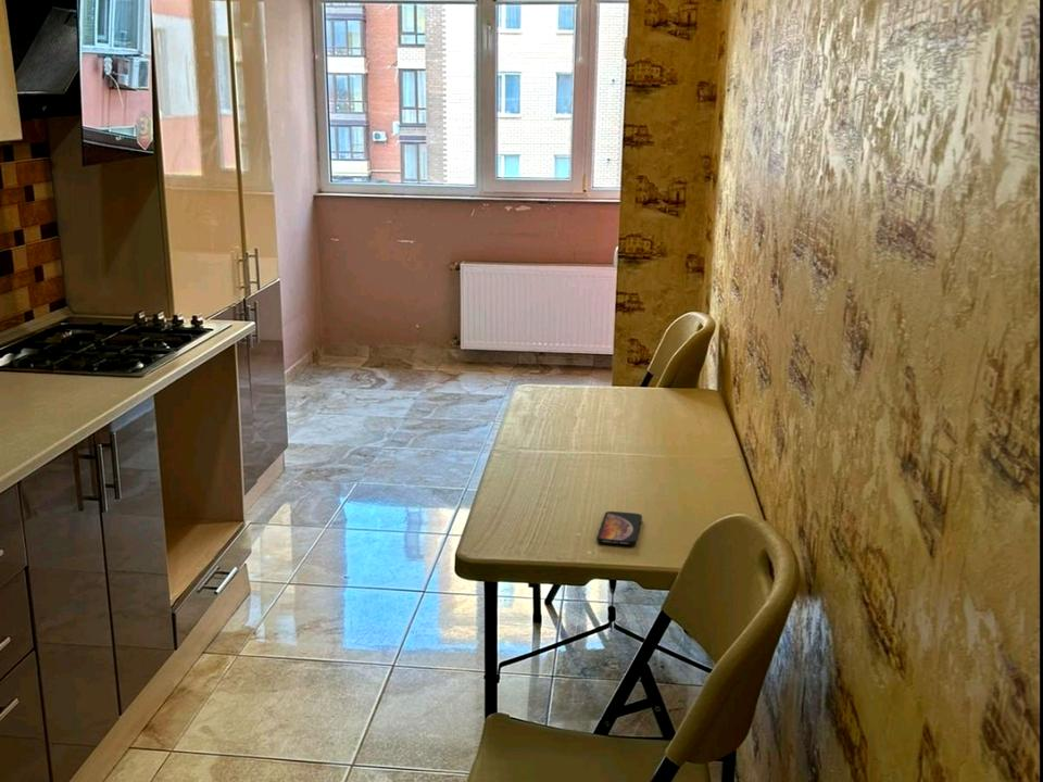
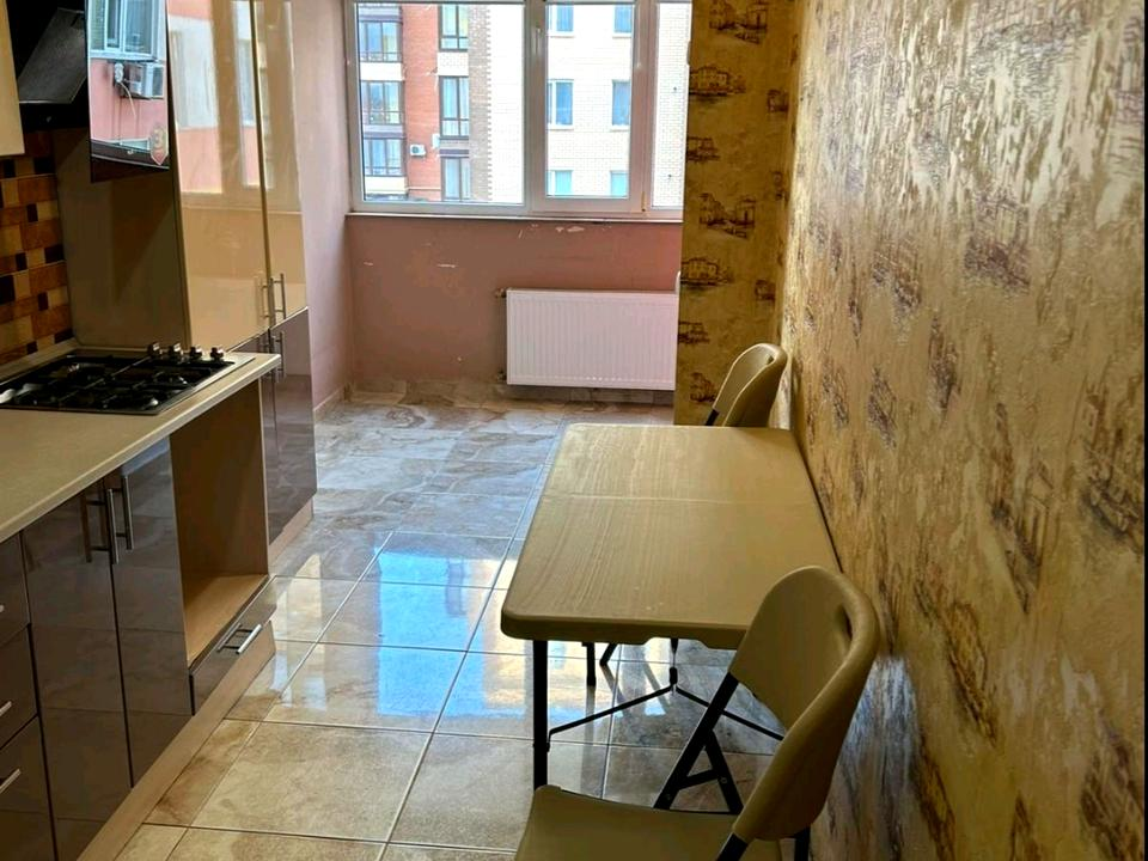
- smartphone [595,510,643,546]
